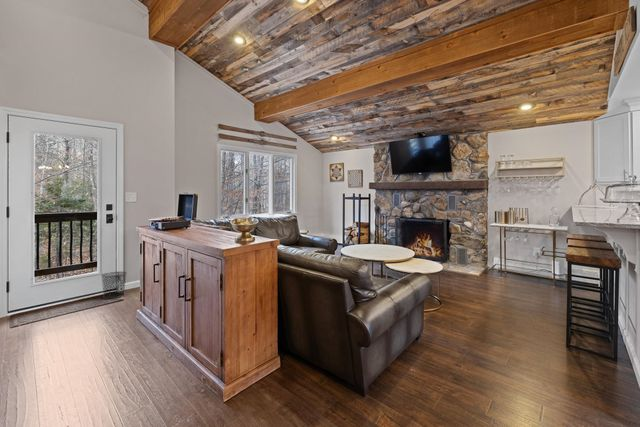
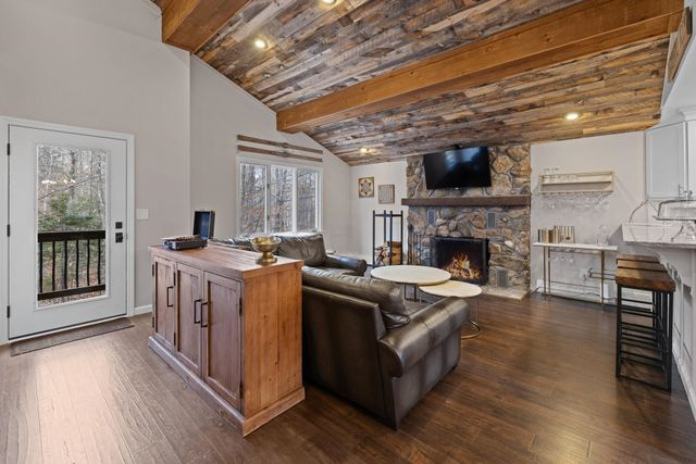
- waste bin [100,271,127,300]
